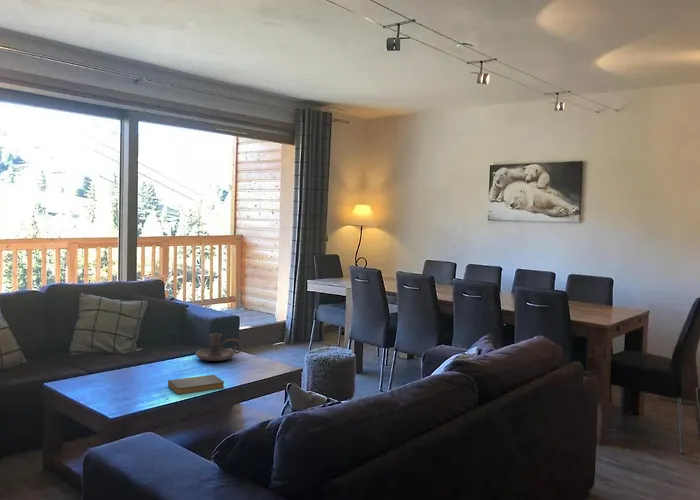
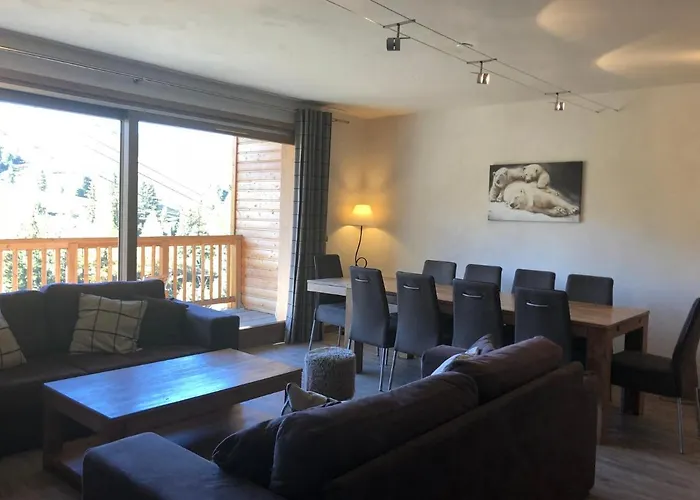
- candle holder [195,332,243,362]
- book [167,374,225,395]
